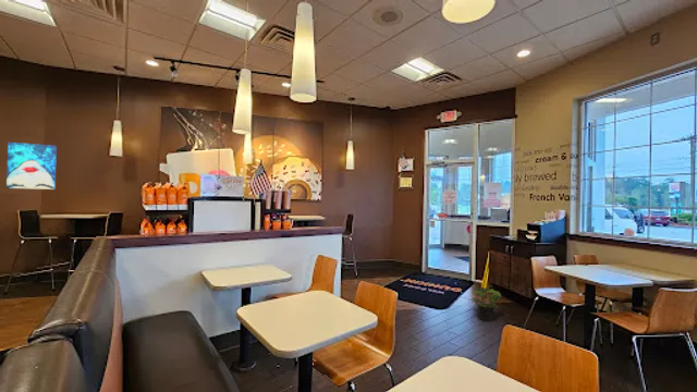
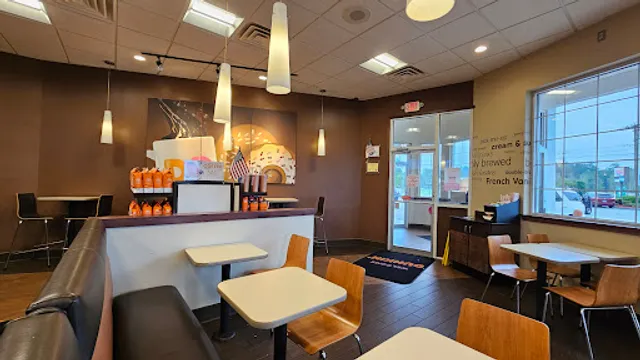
- wall art [5,142,58,191]
- potted plant [470,285,503,322]
